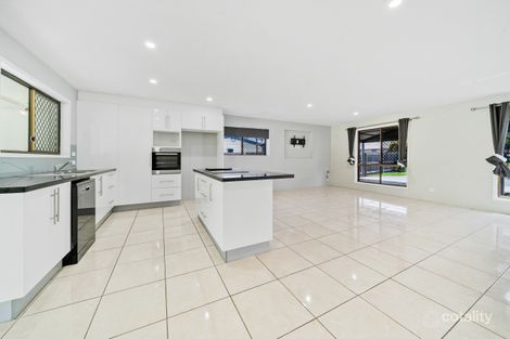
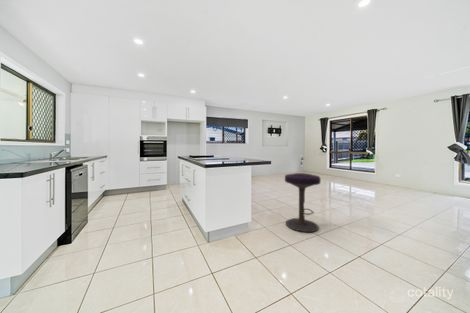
+ stool [284,172,322,233]
